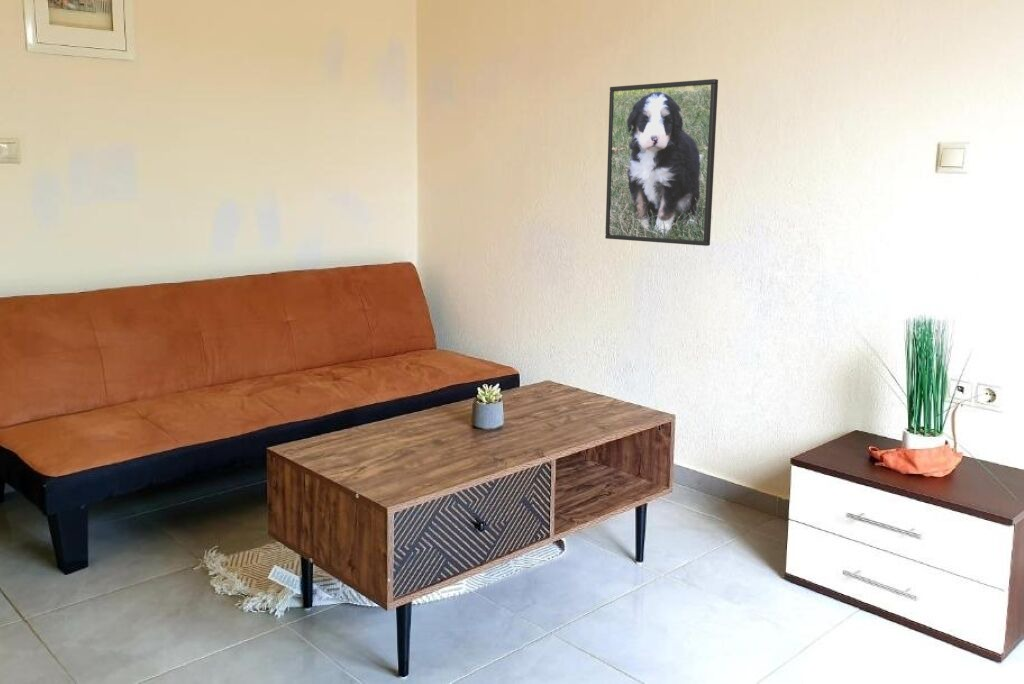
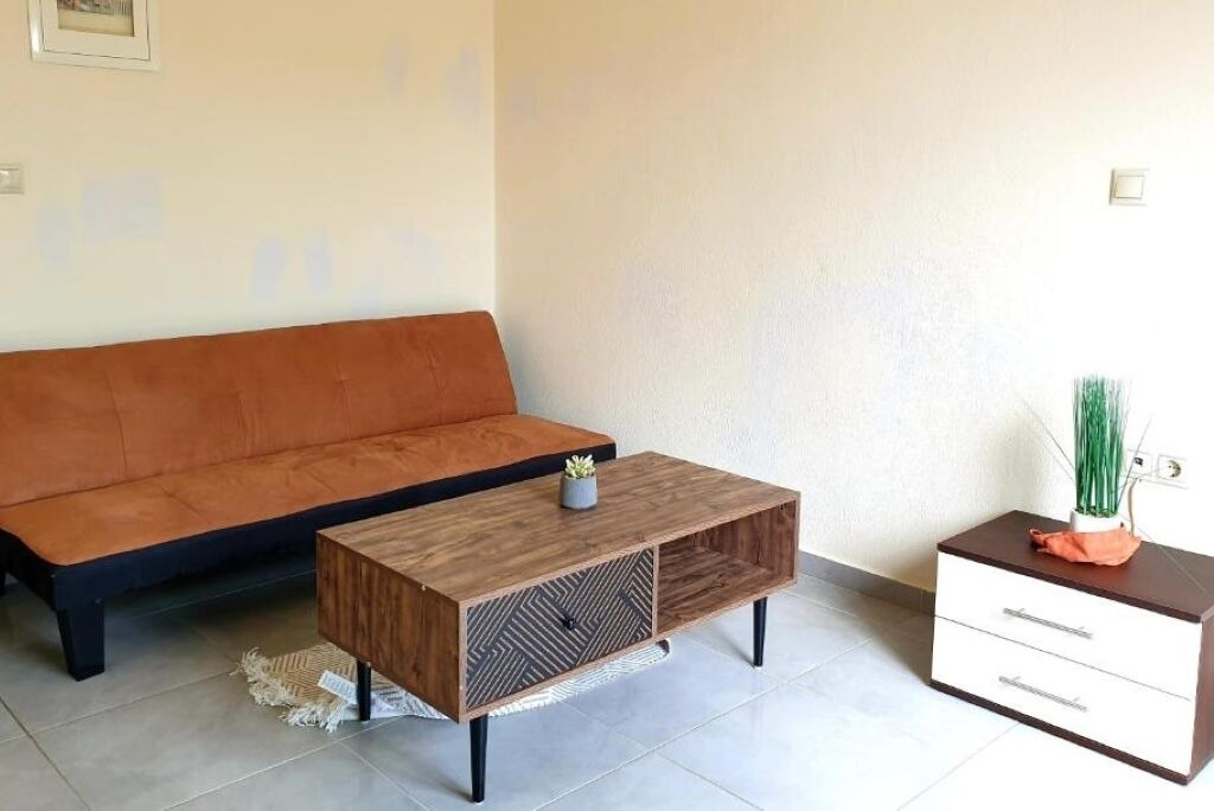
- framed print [604,78,719,247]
